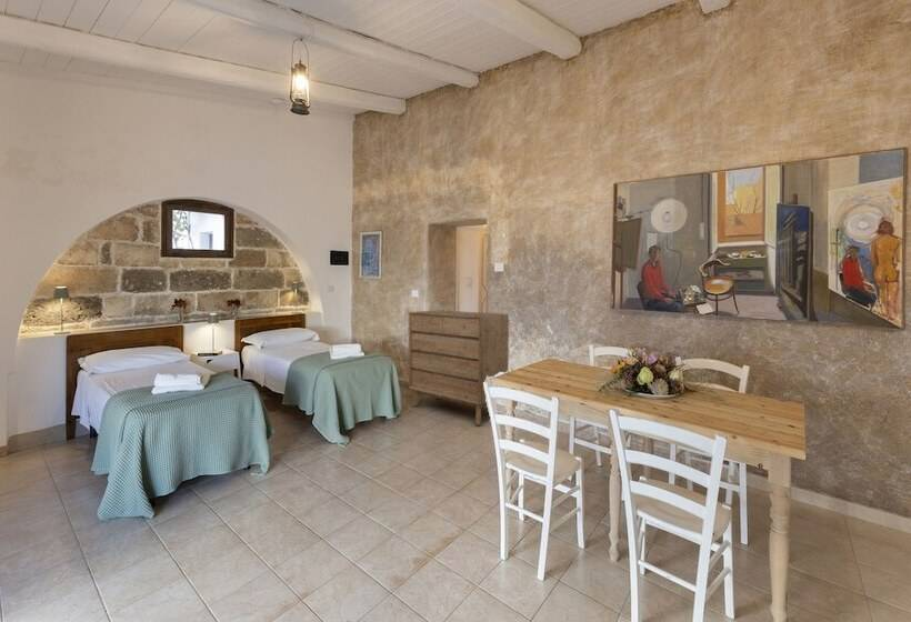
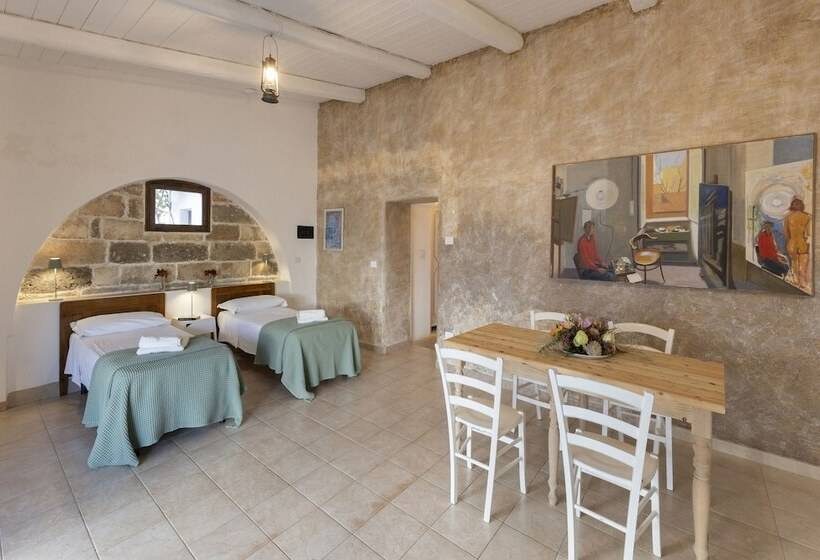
- dresser [407,309,510,427]
